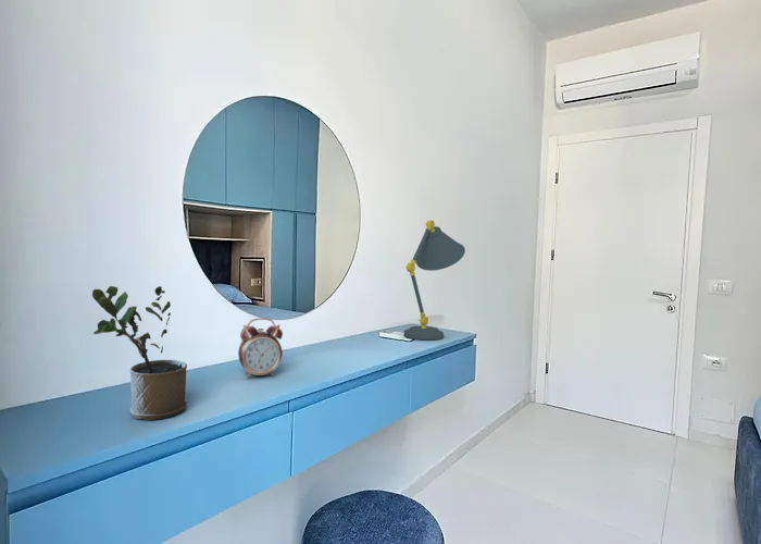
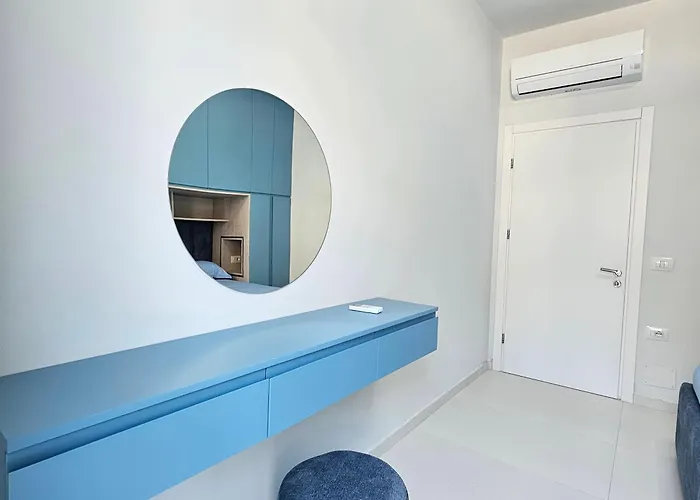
- desk lamp [403,220,466,341]
- potted plant [91,285,188,421]
- alarm clock [237,317,284,380]
